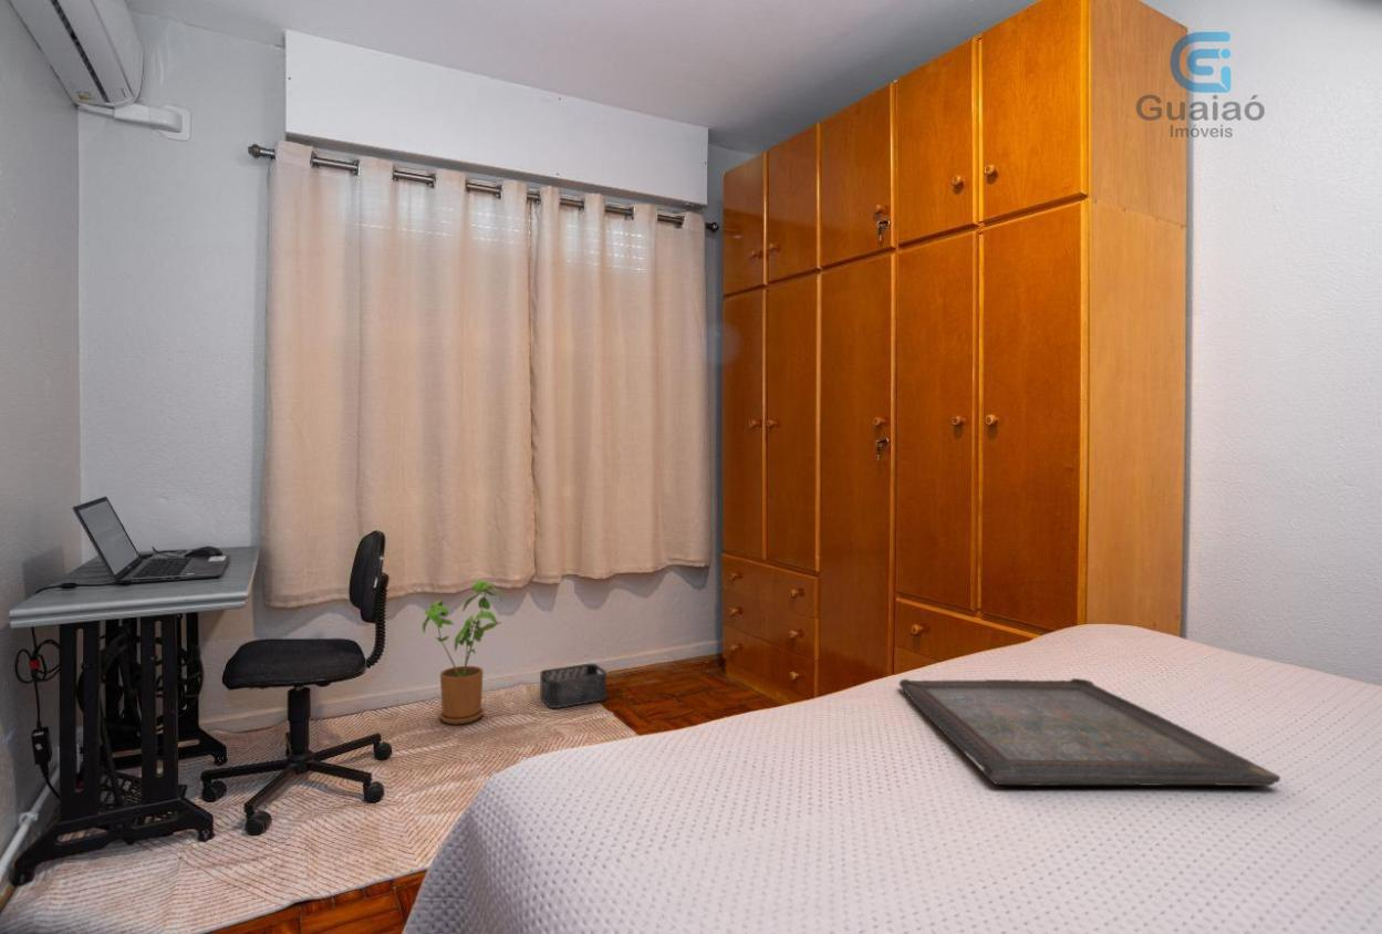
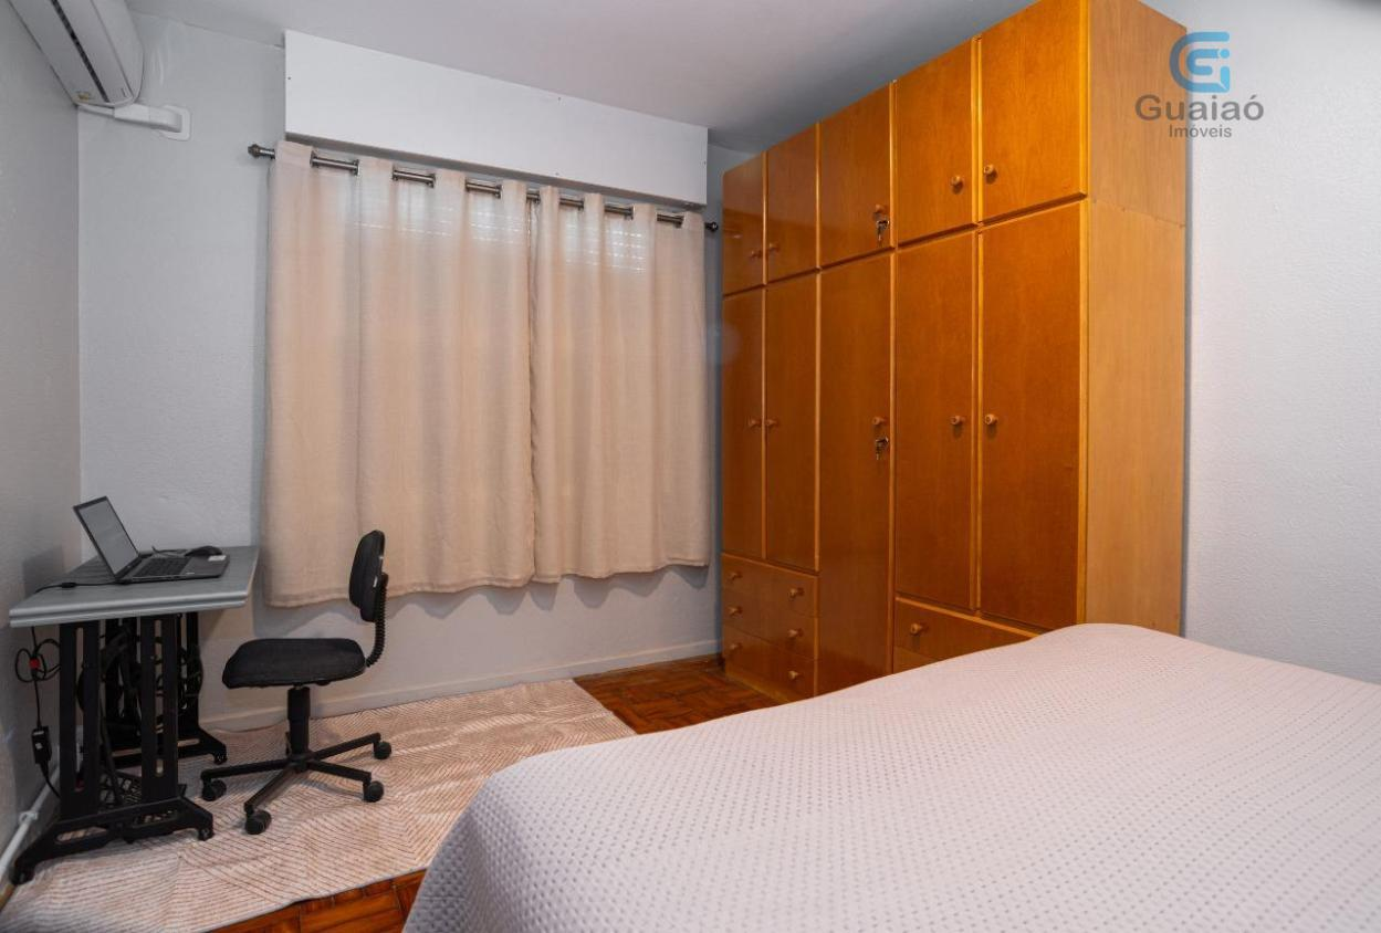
- house plant [422,579,502,725]
- storage bin [539,663,607,709]
- serving tray [898,677,1281,787]
